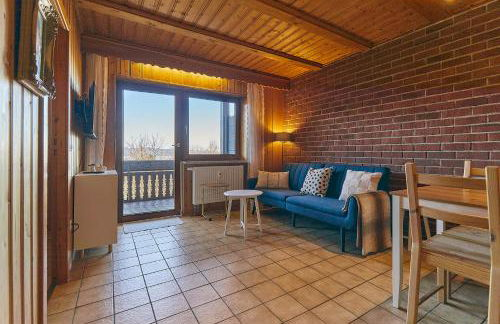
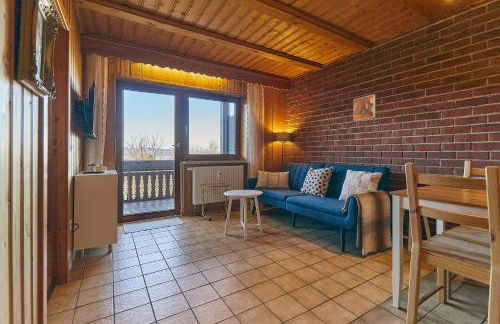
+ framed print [353,94,376,122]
